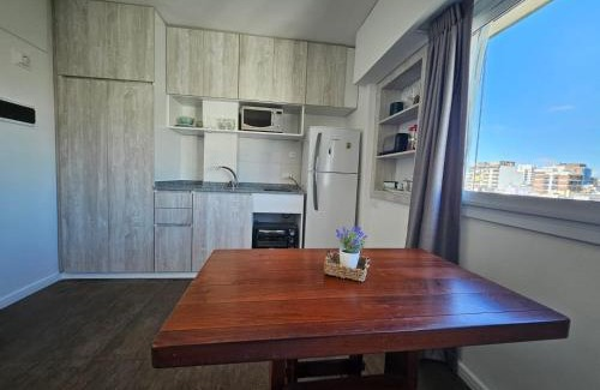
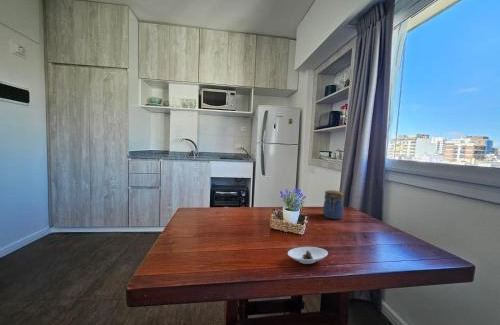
+ jar [322,189,345,220]
+ saucer [287,246,329,265]
